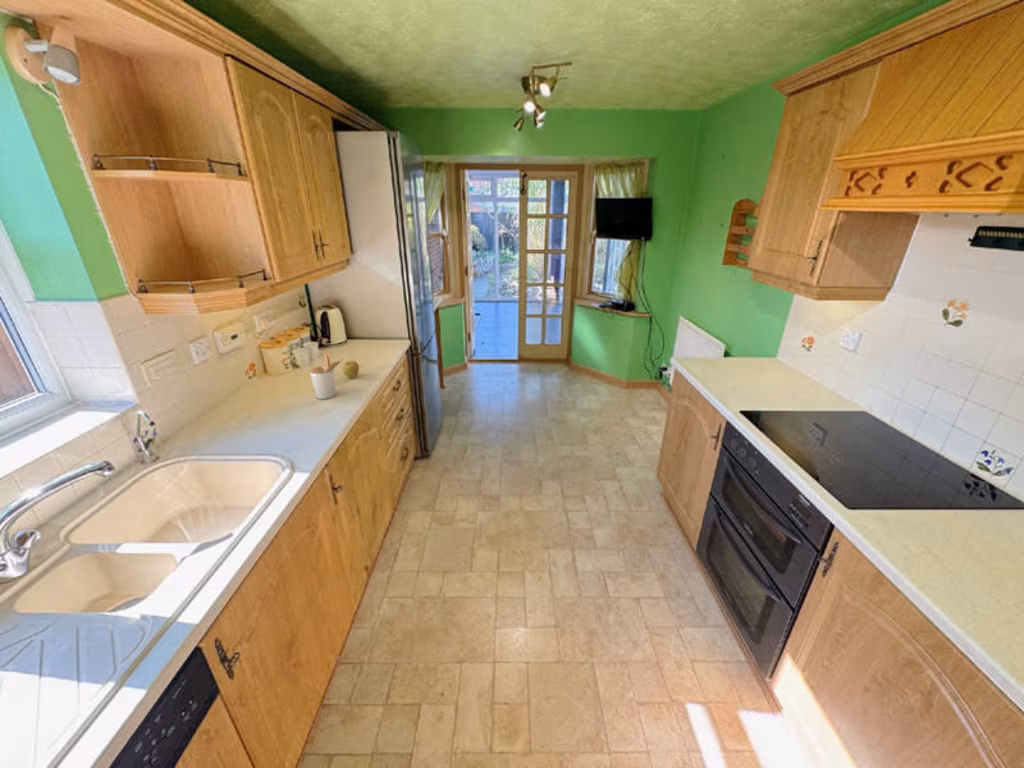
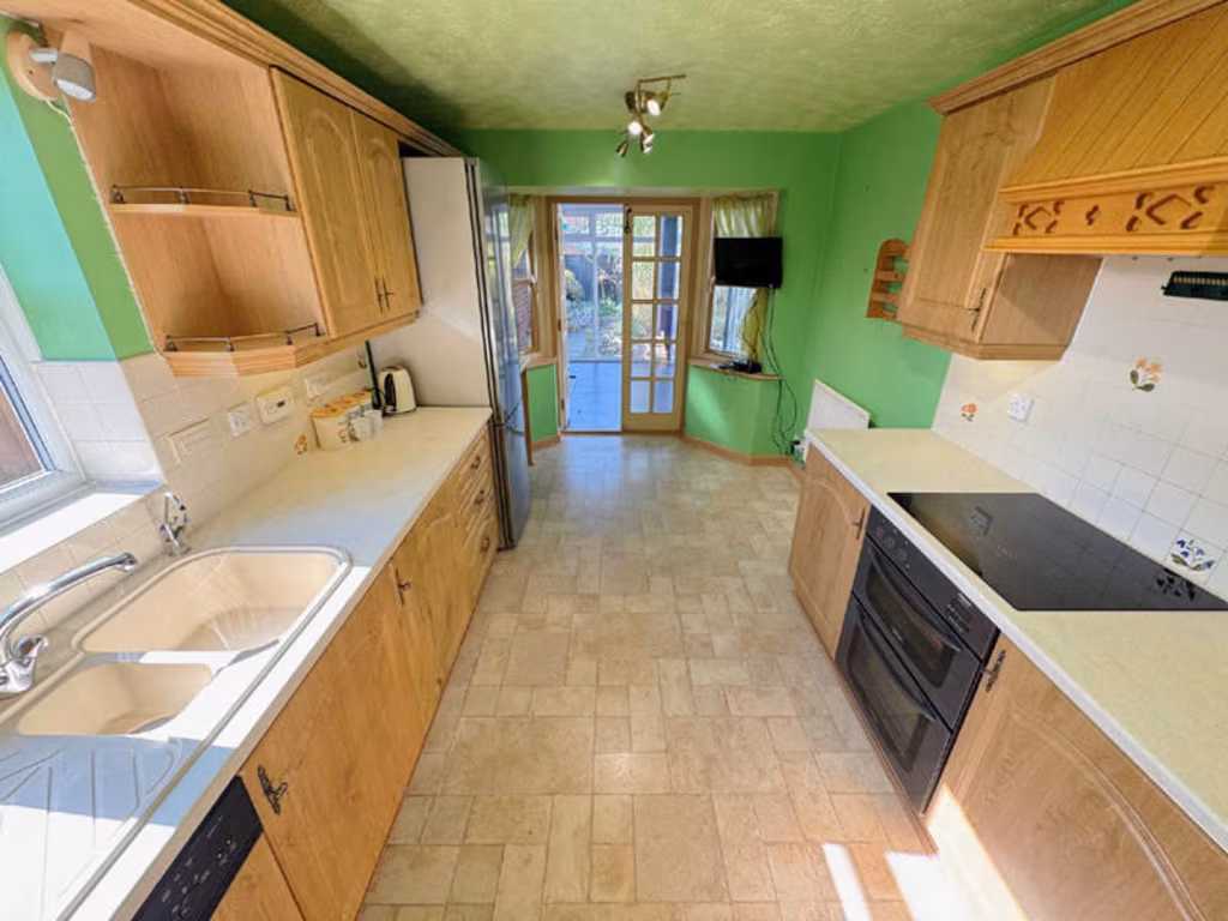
- utensil holder [309,353,344,400]
- apple [341,360,360,379]
